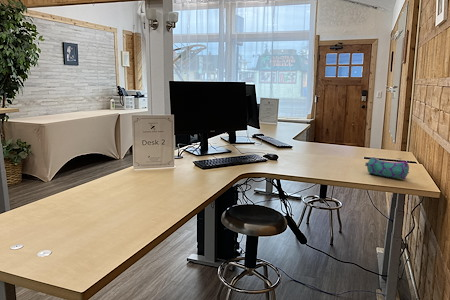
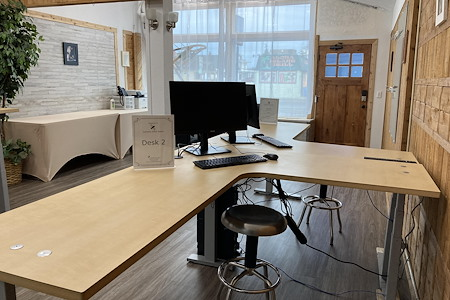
- pencil case [364,156,410,180]
